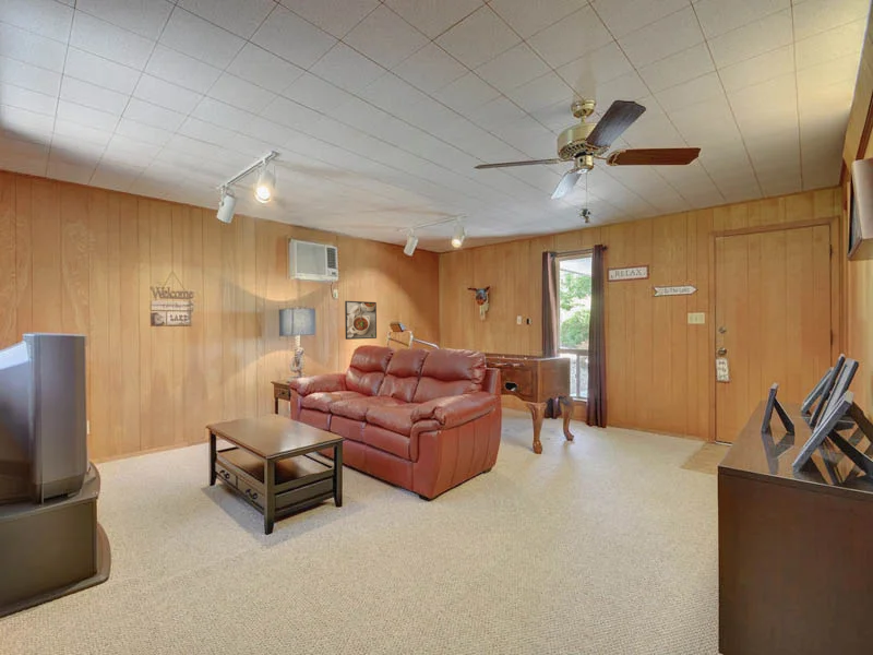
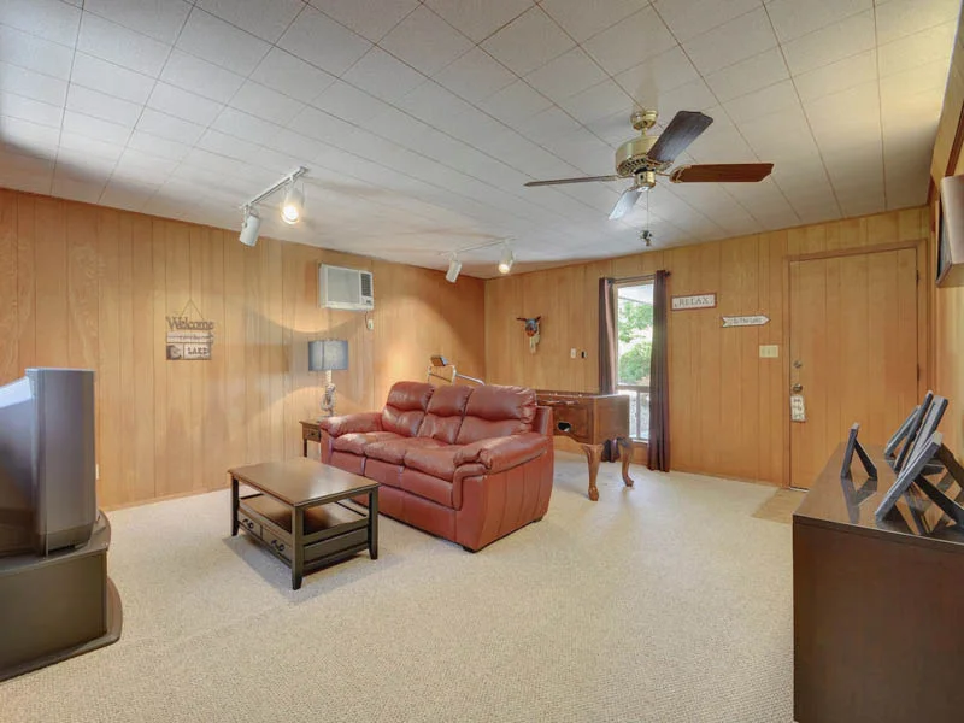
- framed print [344,300,378,341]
